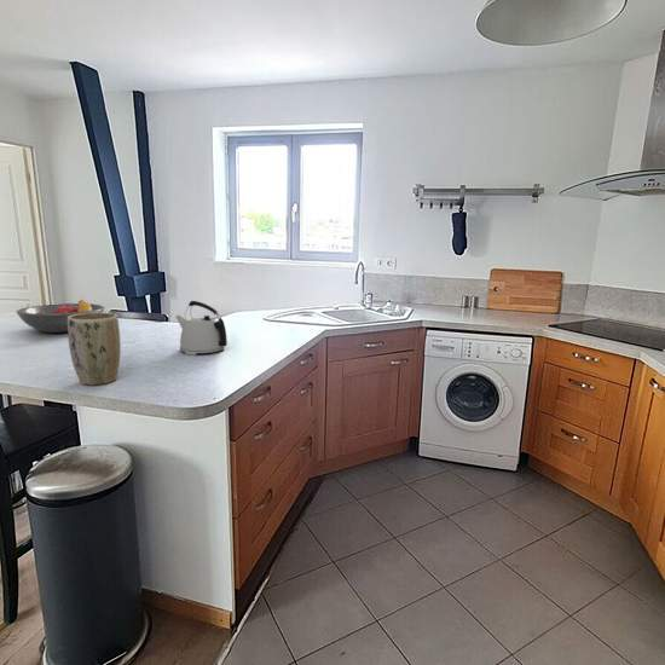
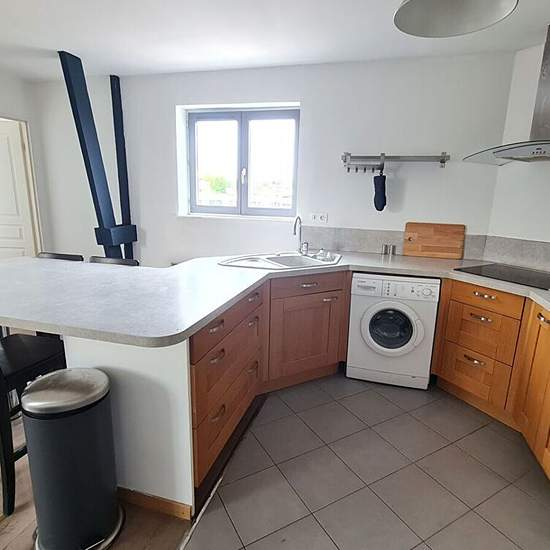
- kettle [174,300,229,357]
- fruit bowl [15,299,106,334]
- plant pot [68,312,122,387]
